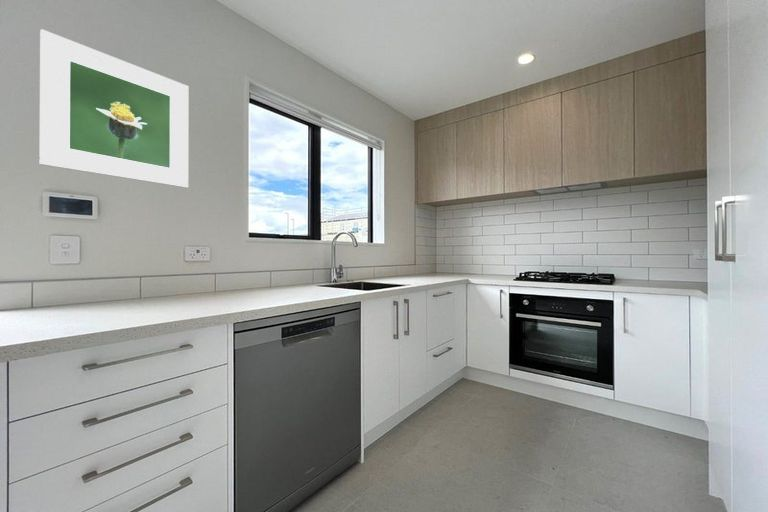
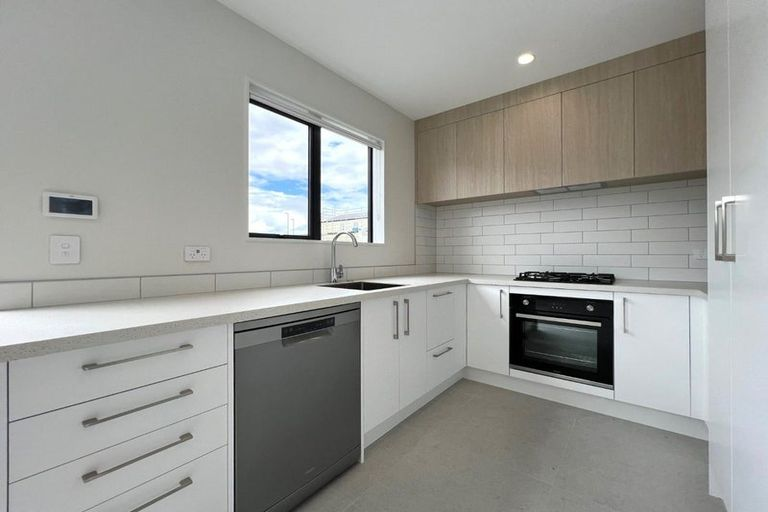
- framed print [39,28,189,189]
